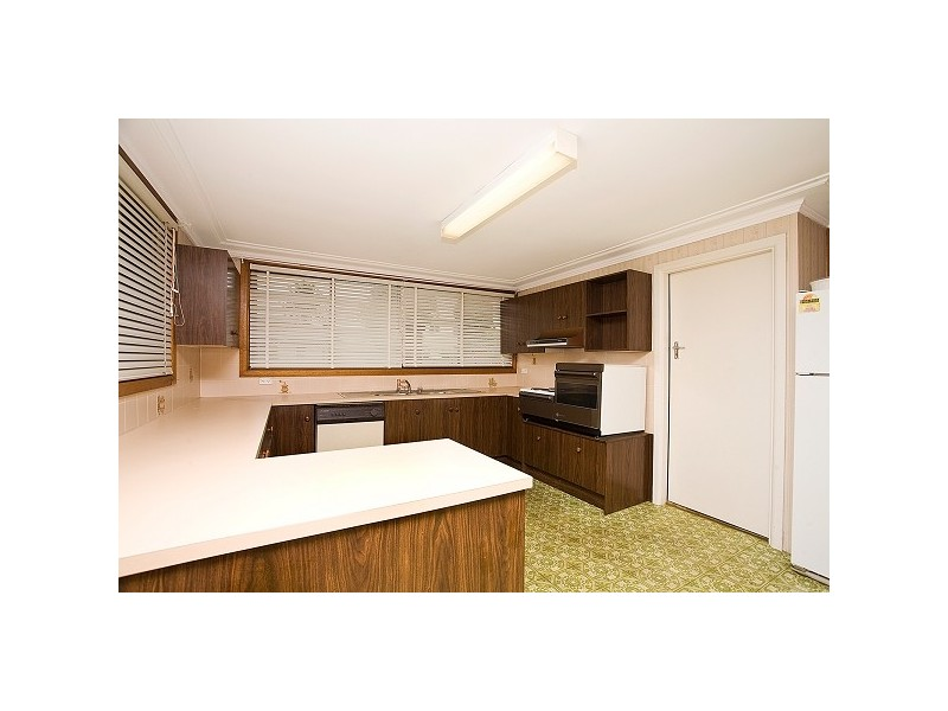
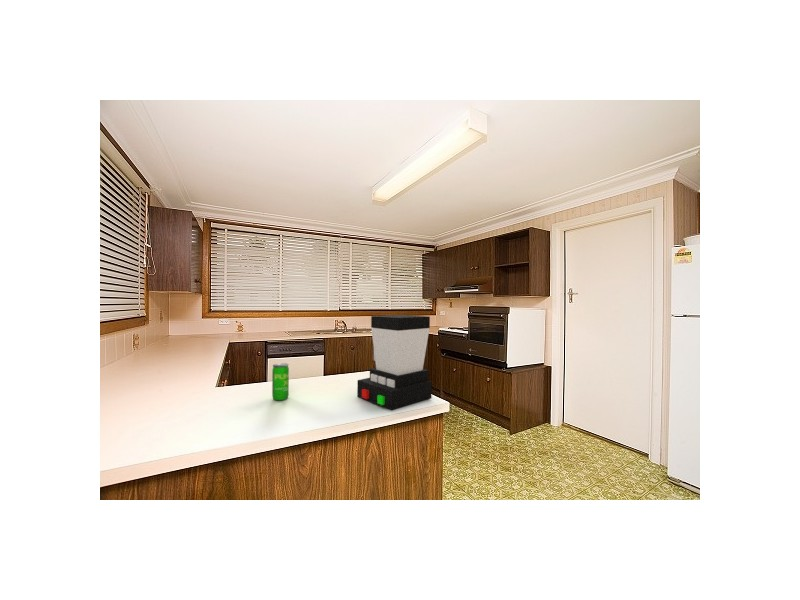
+ beverage can [271,362,290,401]
+ coffee maker [356,314,433,412]
